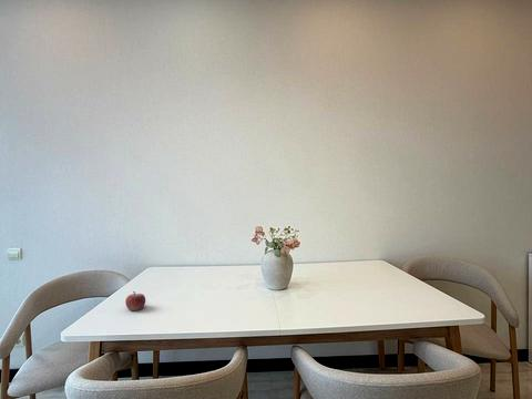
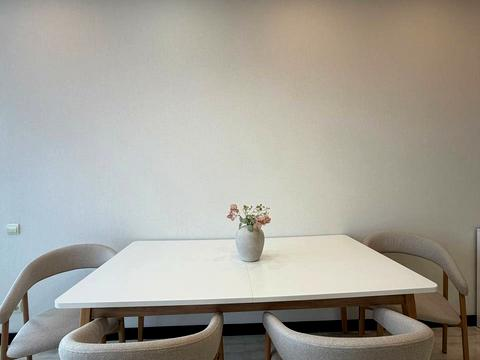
- fruit [124,290,146,311]
